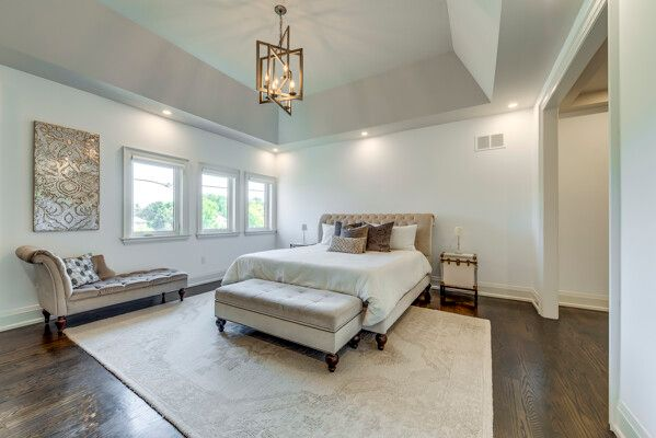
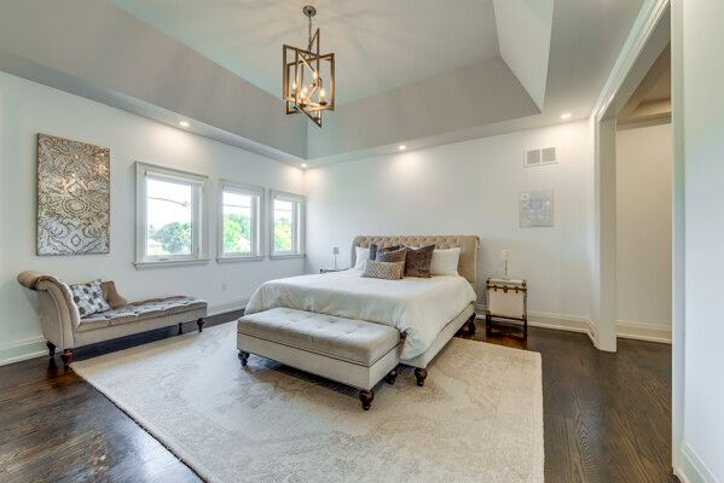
+ wall art [519,188,555,229]
